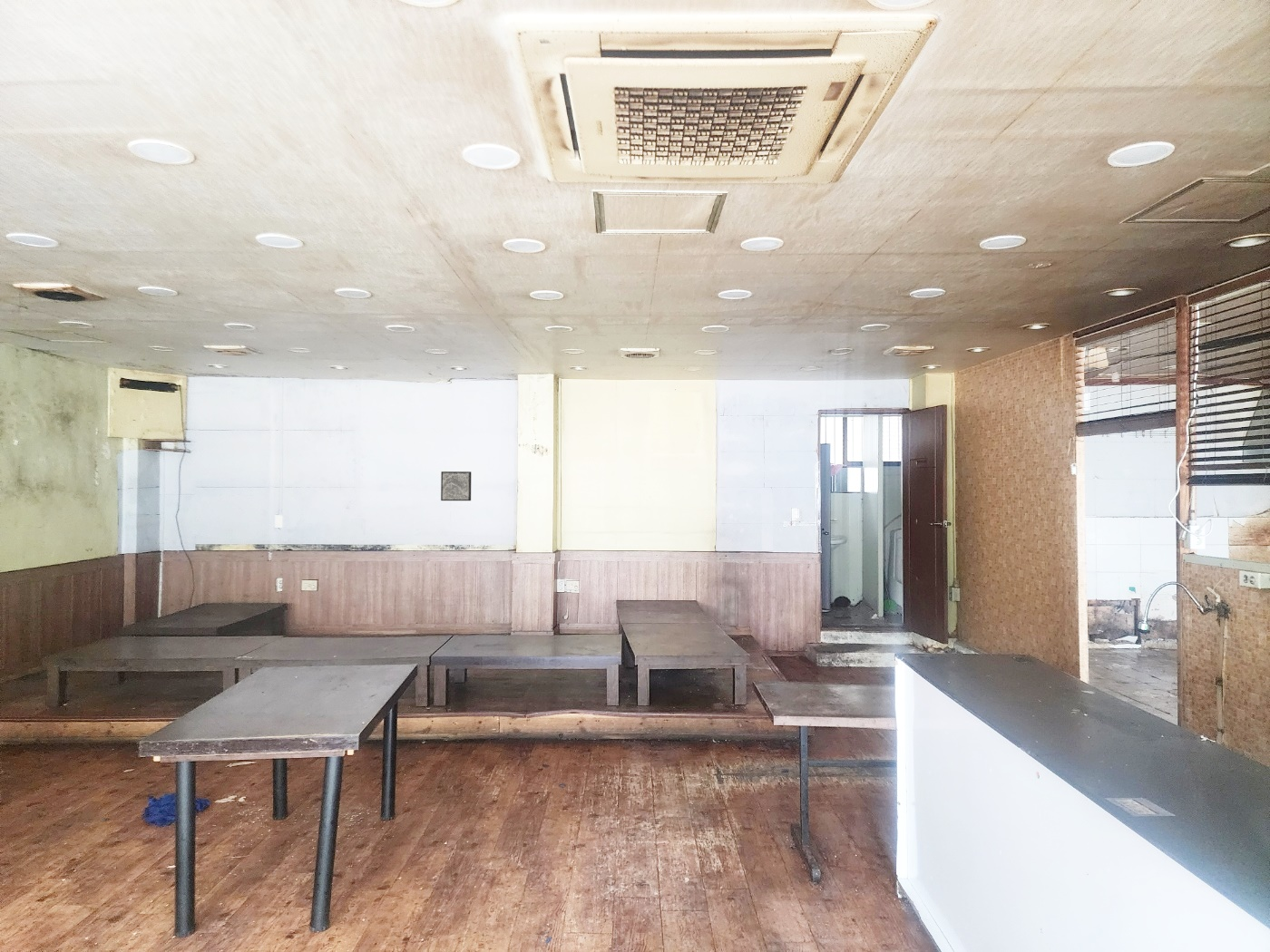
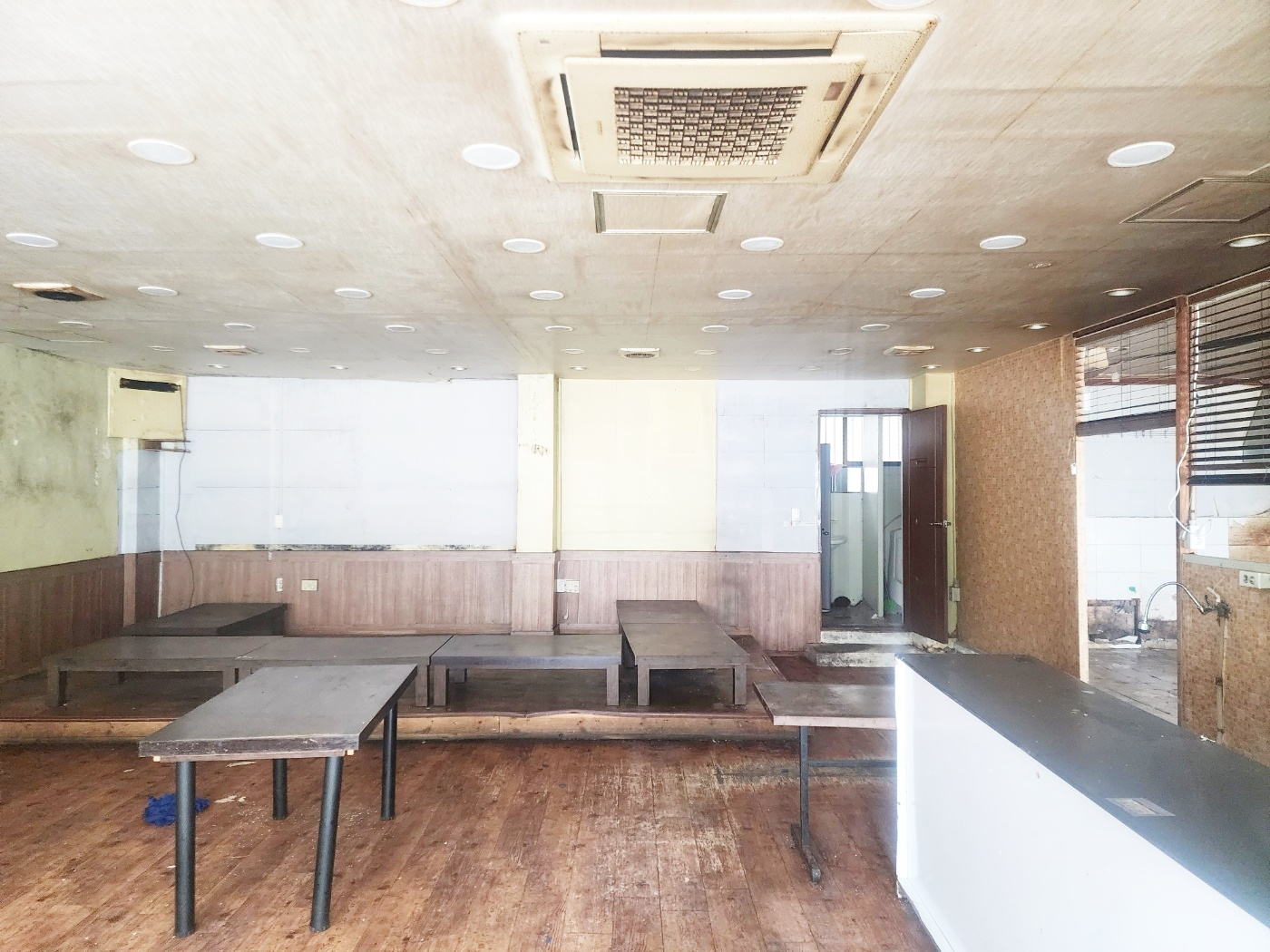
- wall art [440,471,472,501]
